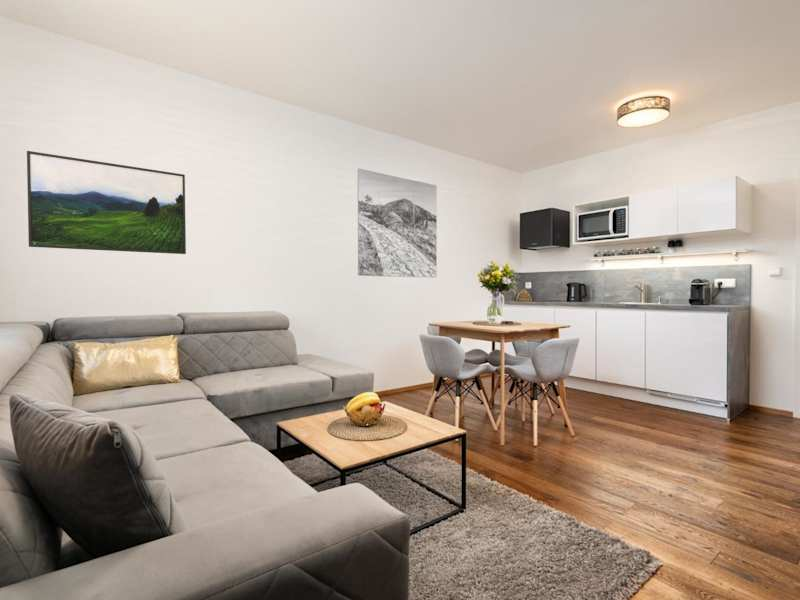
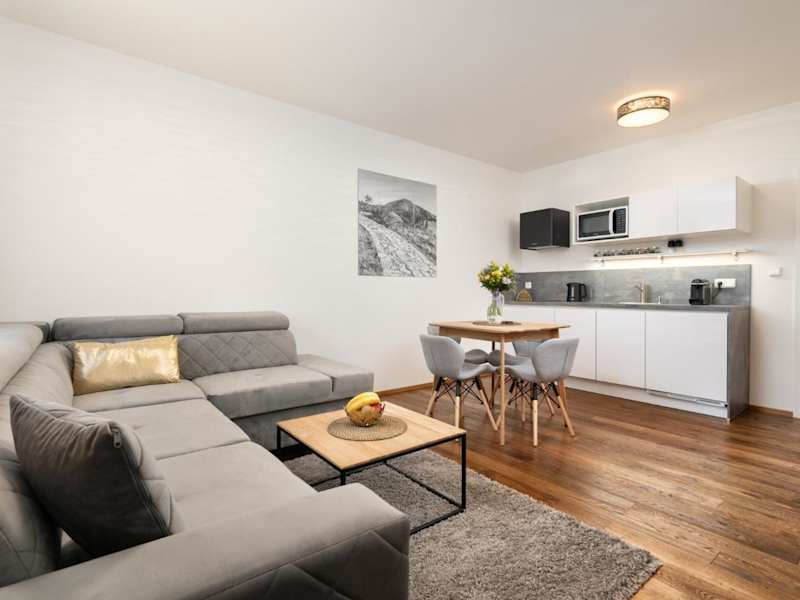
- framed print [26,150,187,255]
